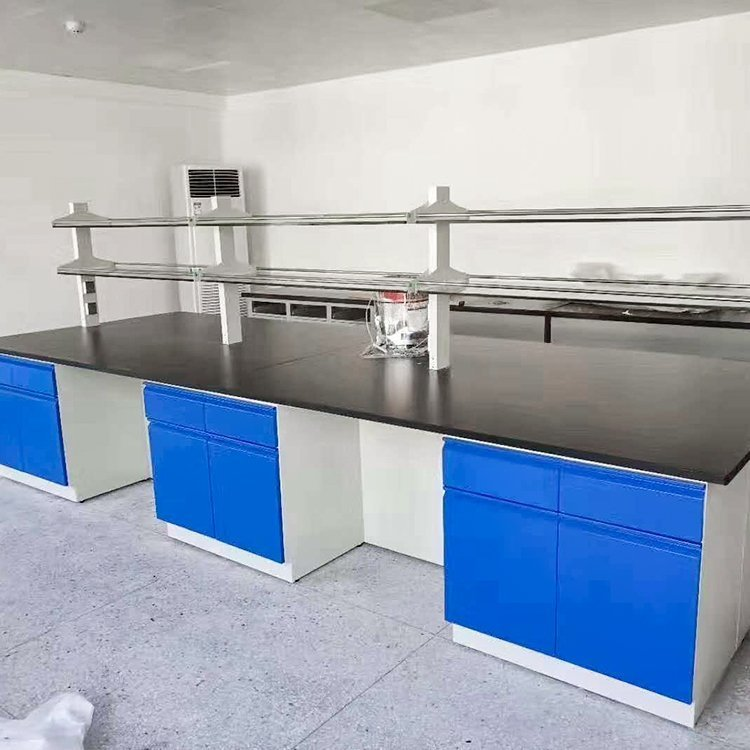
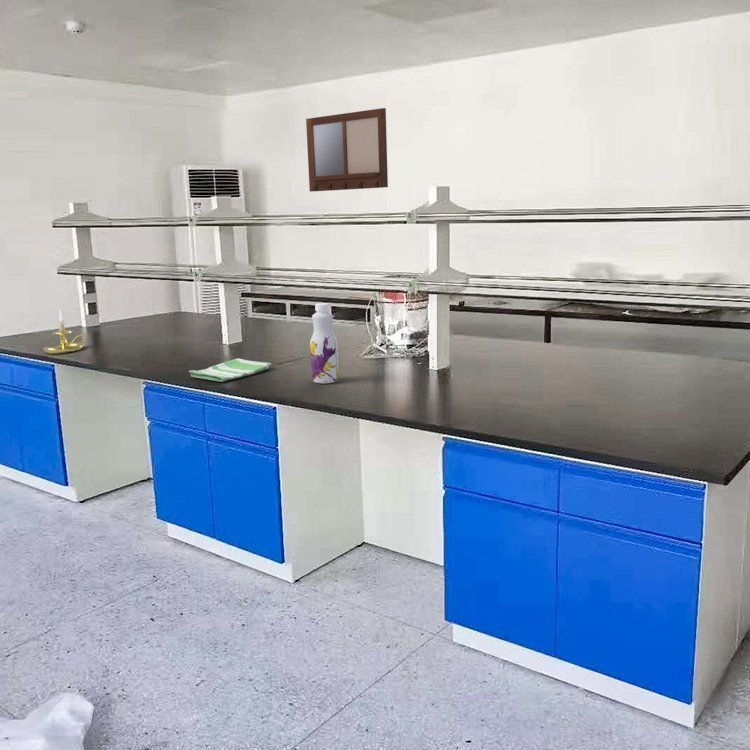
+ beverage bottle [309,302,340,384]
+ candle holder [42,308,87,355]
+ writing board [305,107,389,193]
+ dish towel [188,358,272,383]
